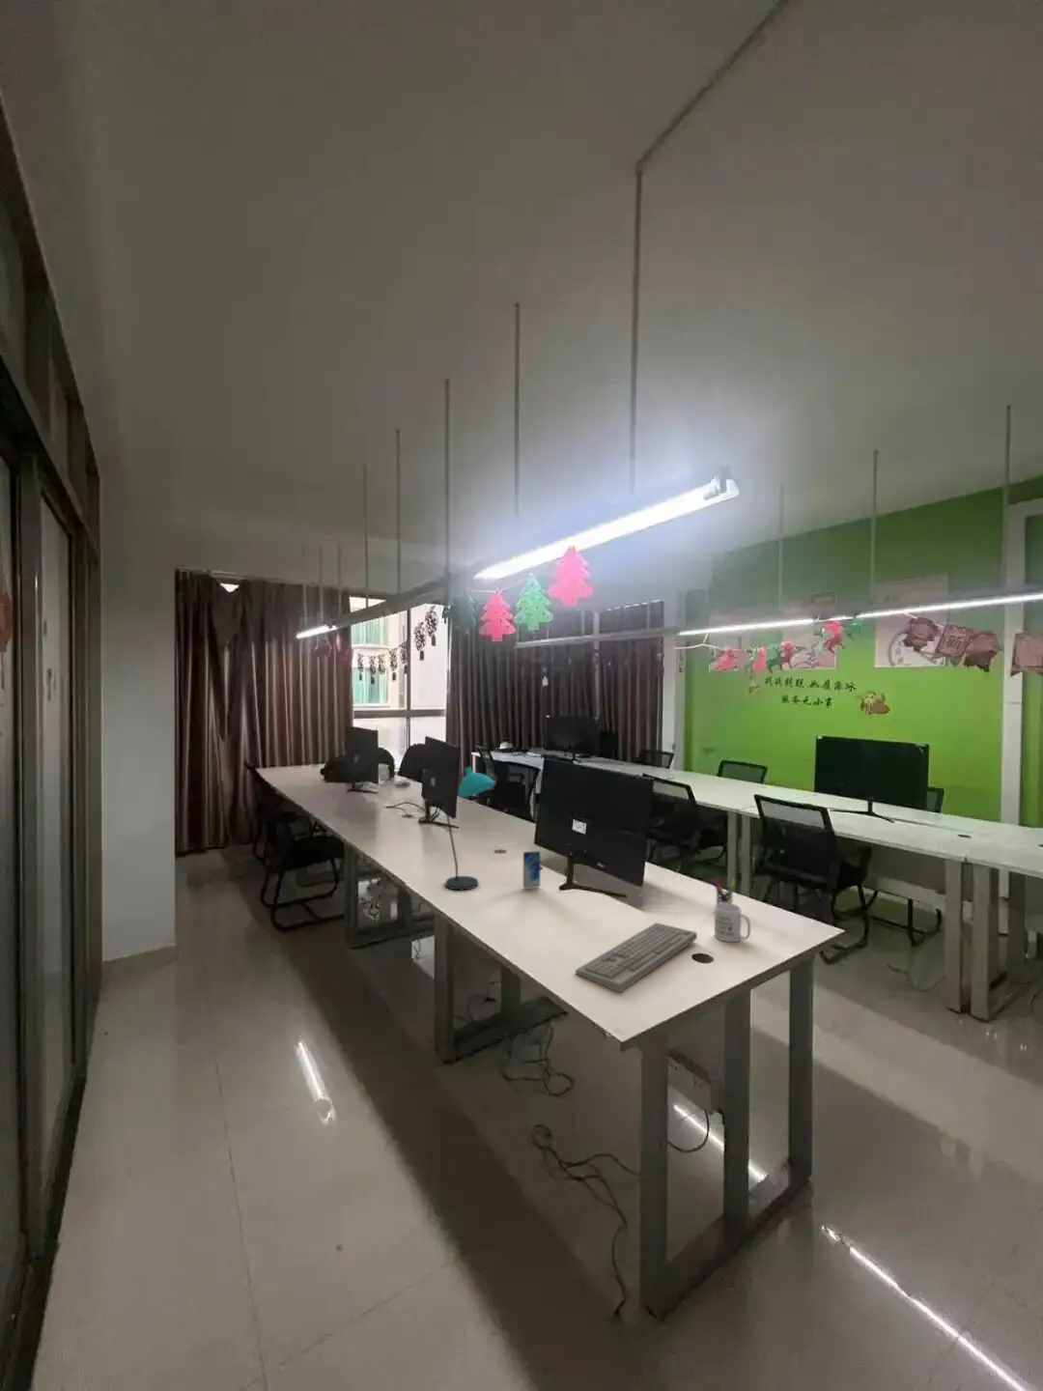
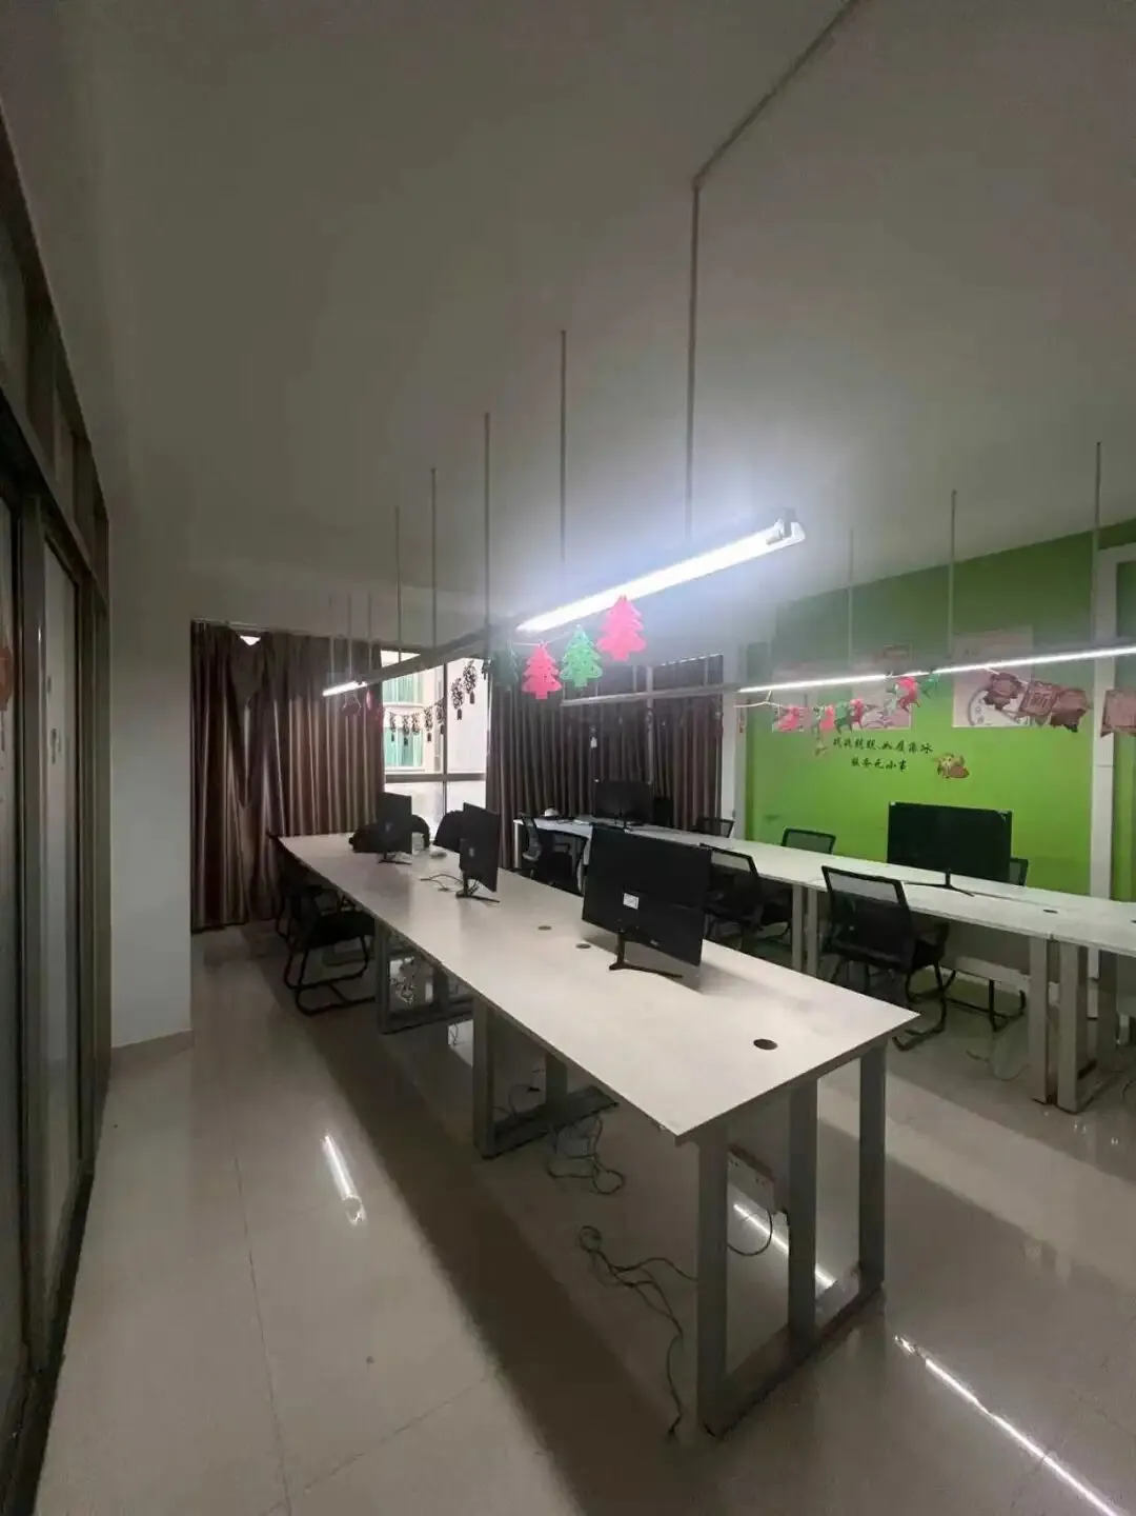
- pen holder [711,877,736,905]
- desk lamp [439,766,496,890]
- mug [713,903,752,943]
- keyboard [574,921,698,993]
- smartphone [523,850,542,888]
